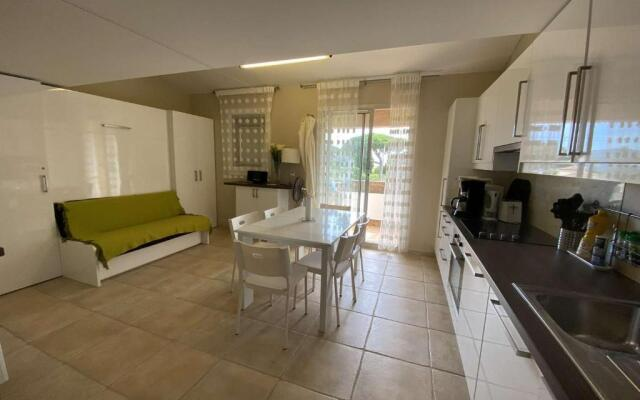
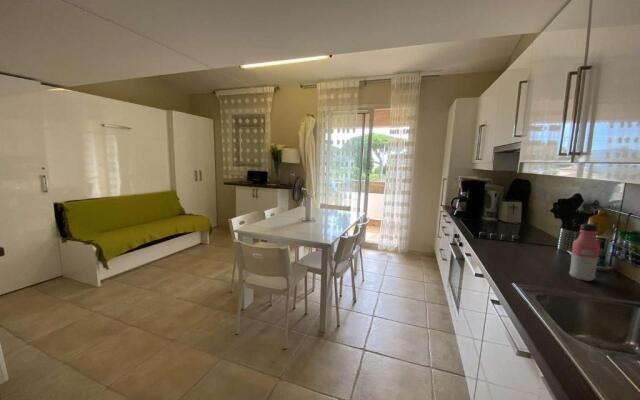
+ water bottle [568,223,601,282]
